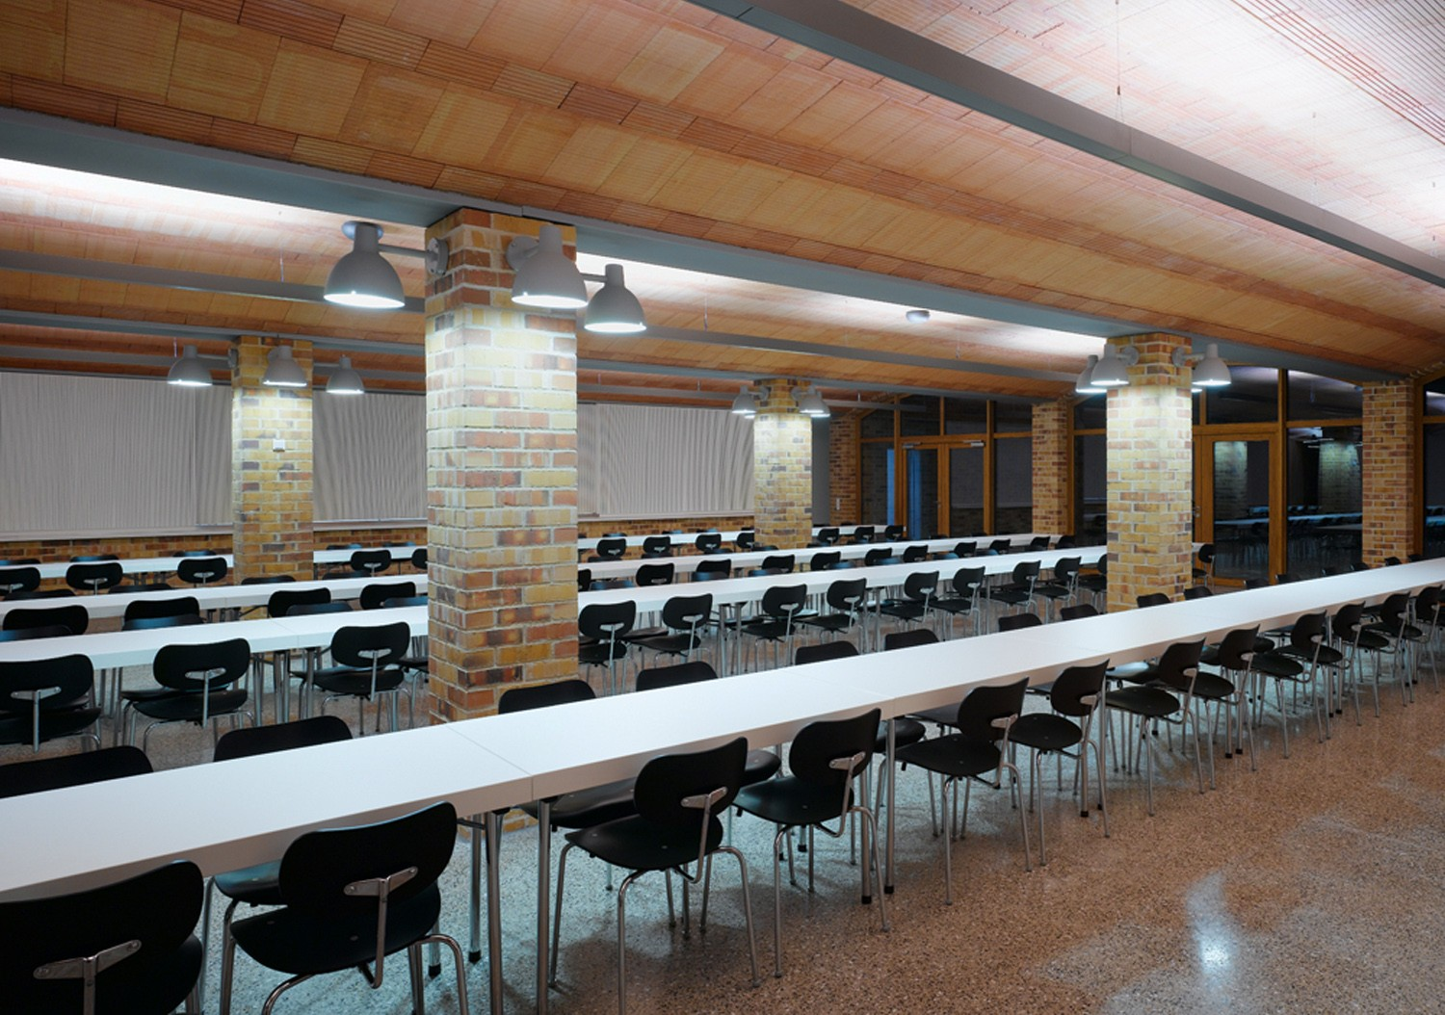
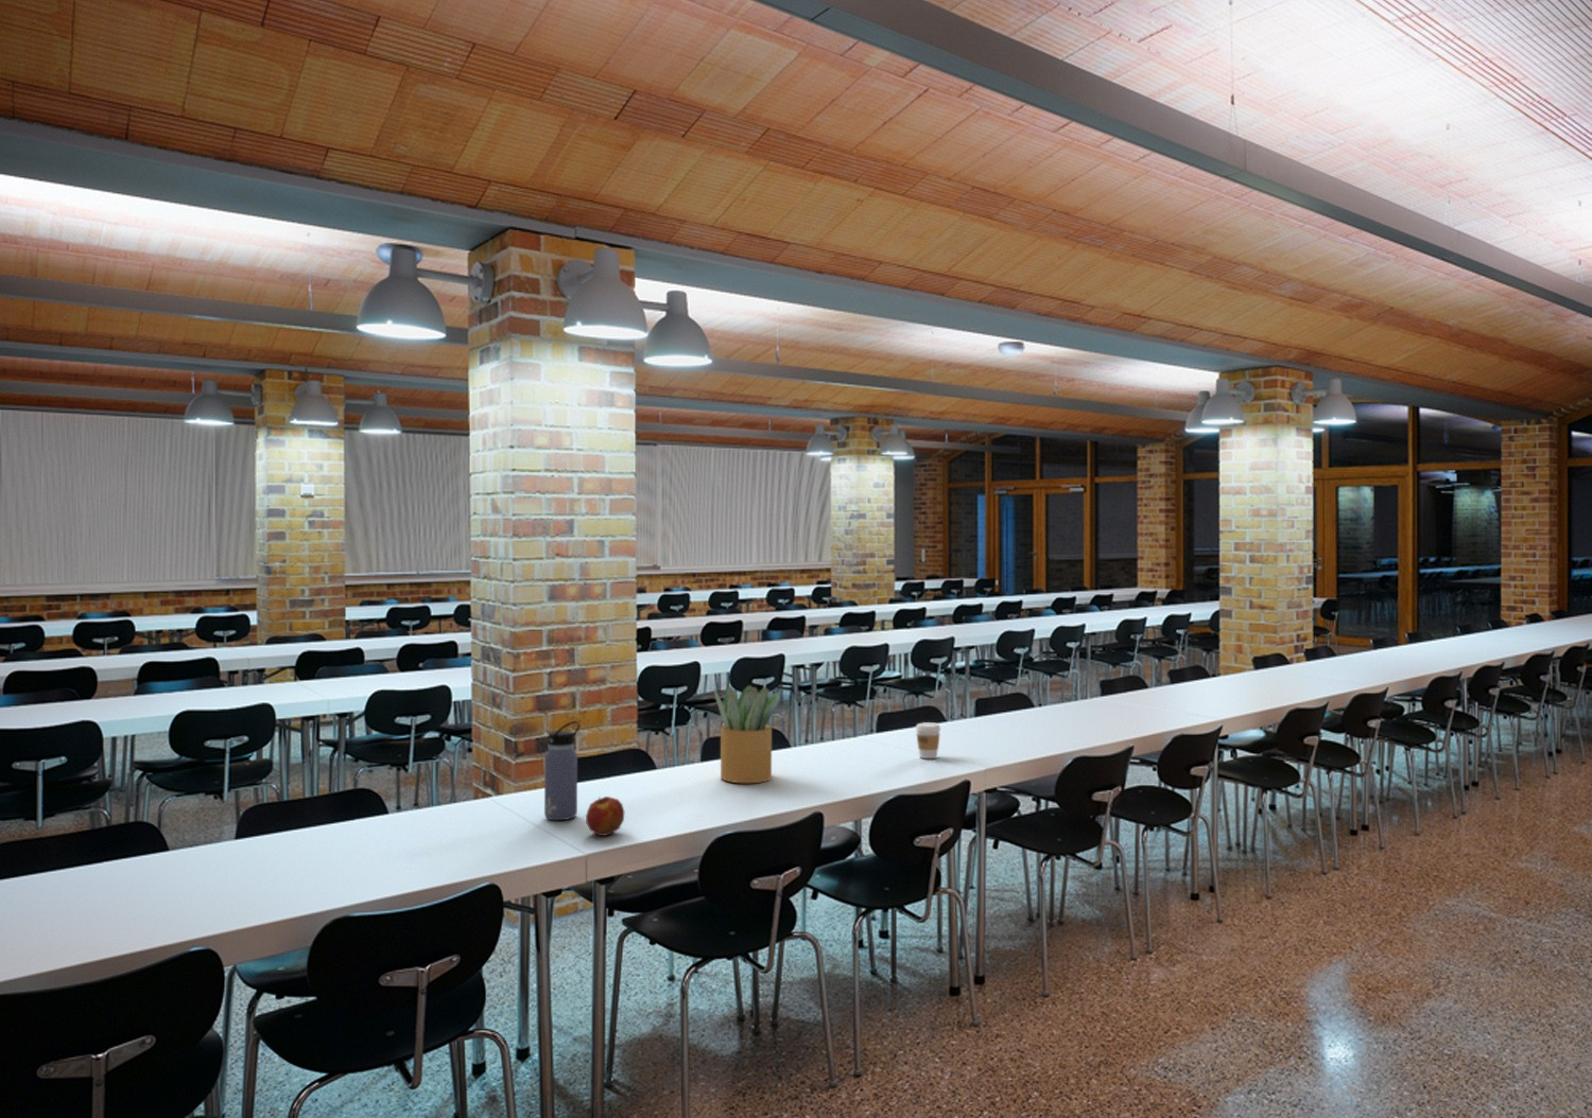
+ potted plant [713,684,782,784]
+ water bottle [544,720,581,822]
+ coffee cup [915,721,942,760]
+ apple [585,795,625,837]
